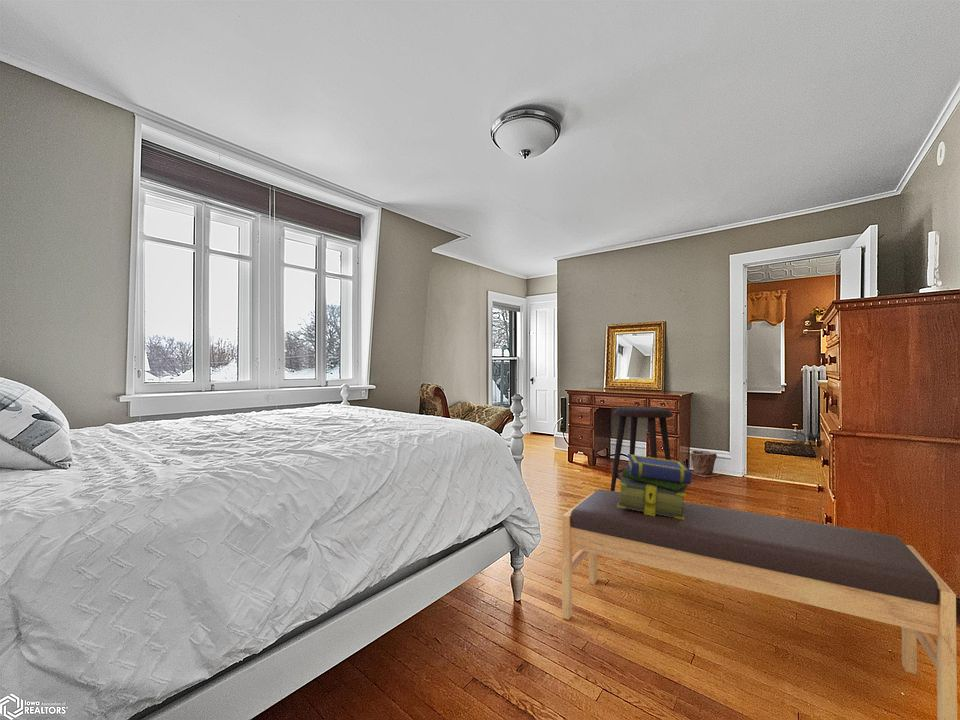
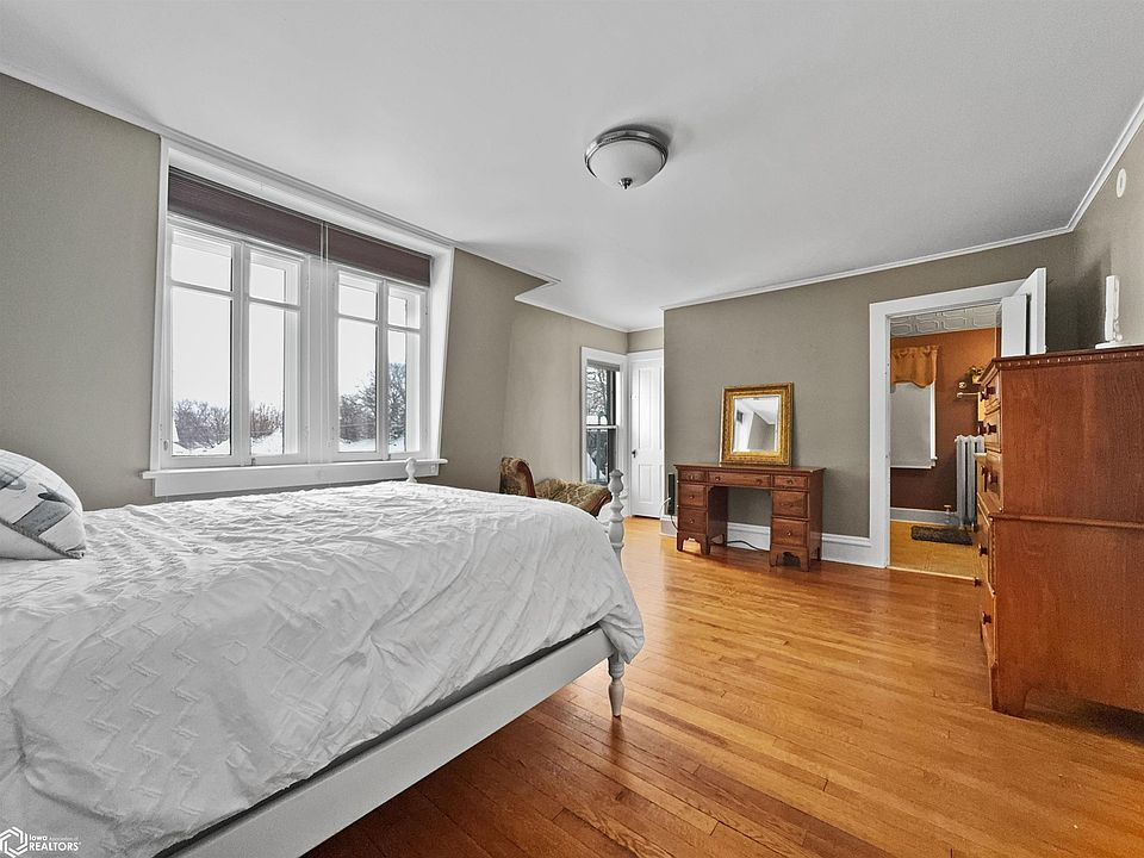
- plant pot [689,449,721,478]
- stool [609,406,674,491]
- bench [561,488,958,720]
- stack of books [617,453,693,520]
